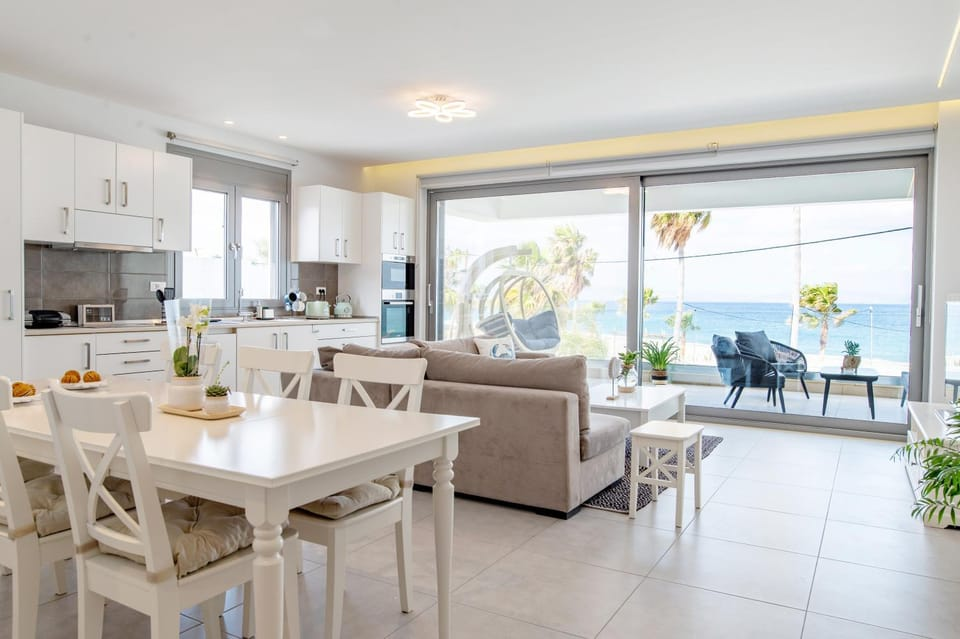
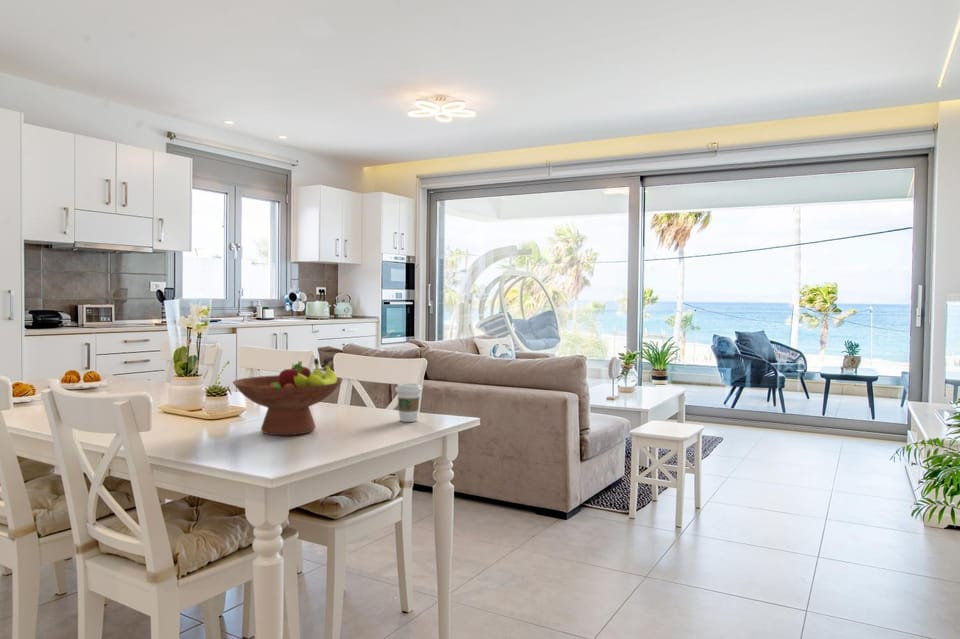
+ coffee cup [394,382,423,423]
+ fruit bowl [231,357,343,436]
